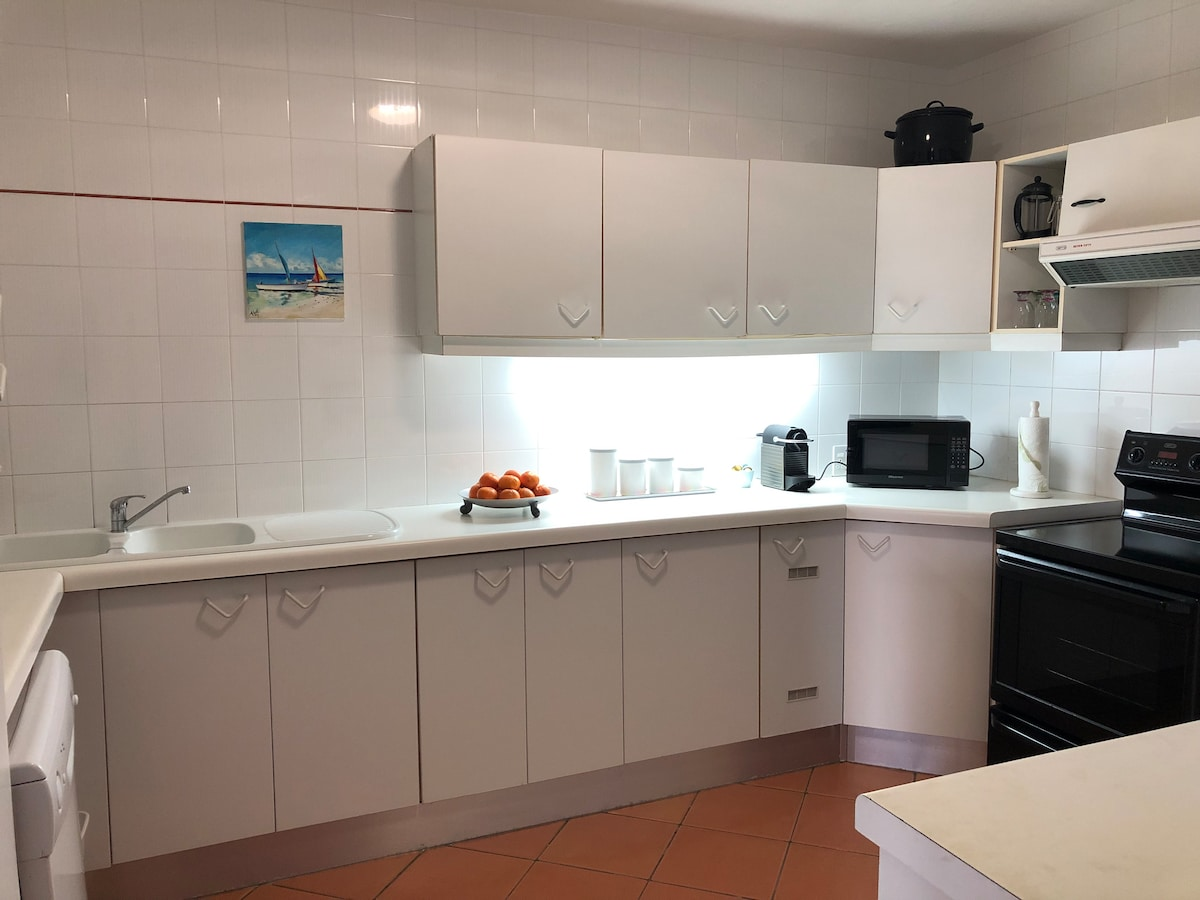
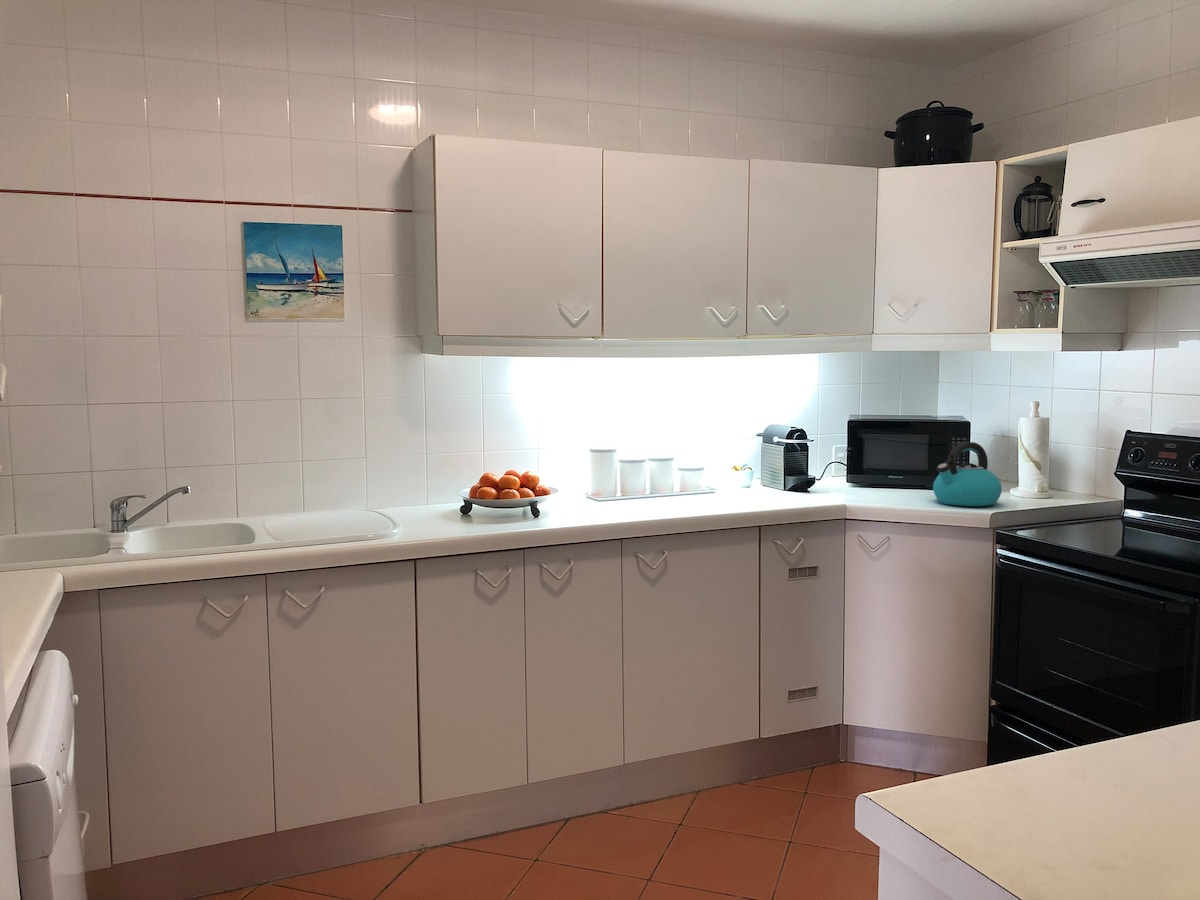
+ kettle [932,441,1003,507]
